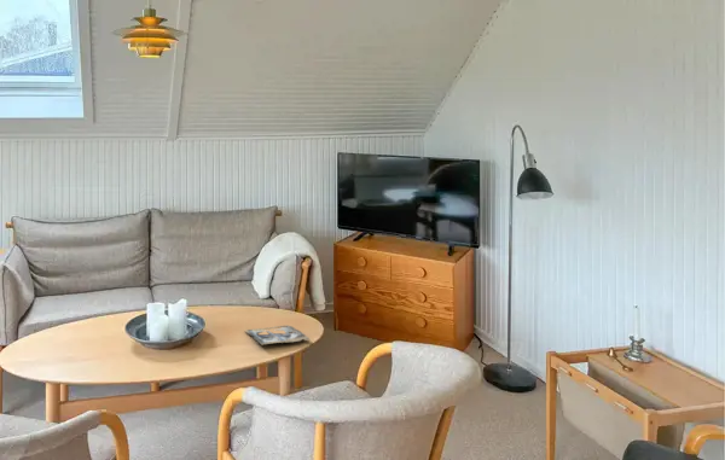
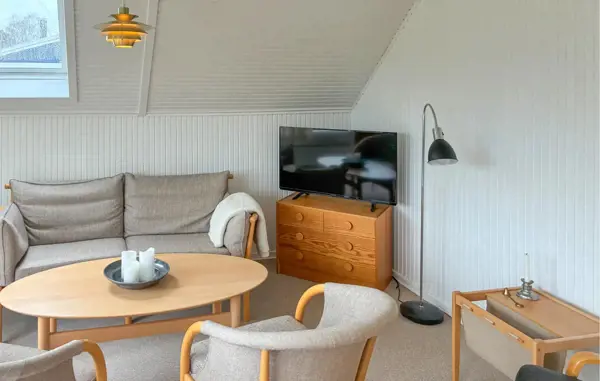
- magazine [244,325,312,347]
